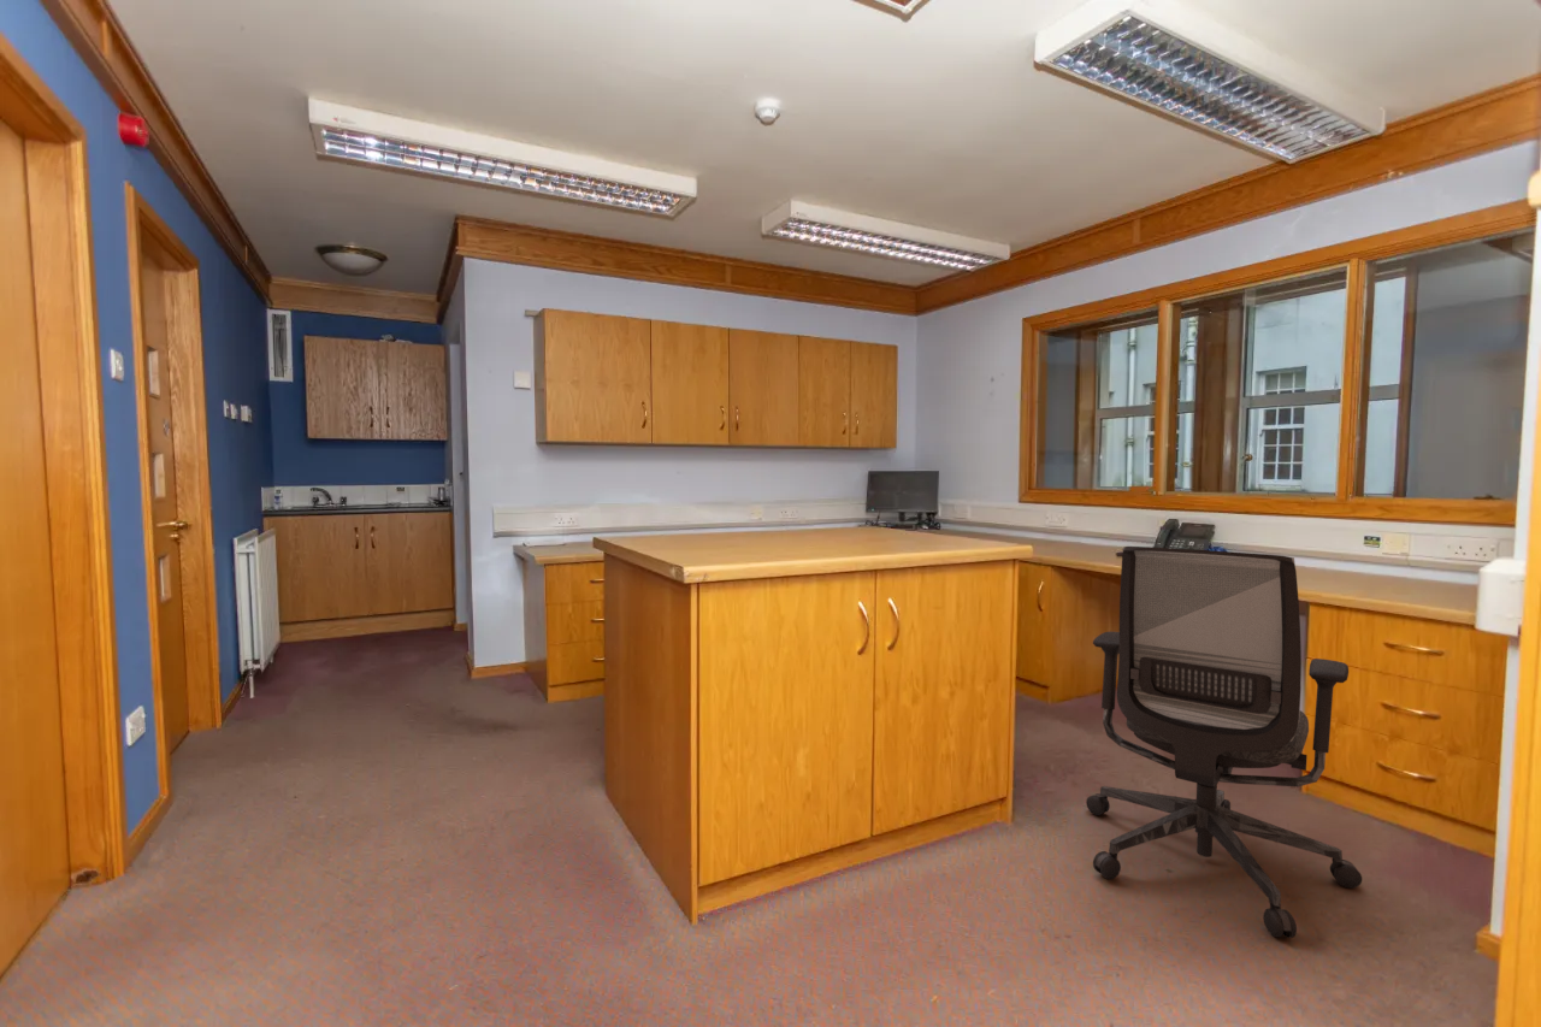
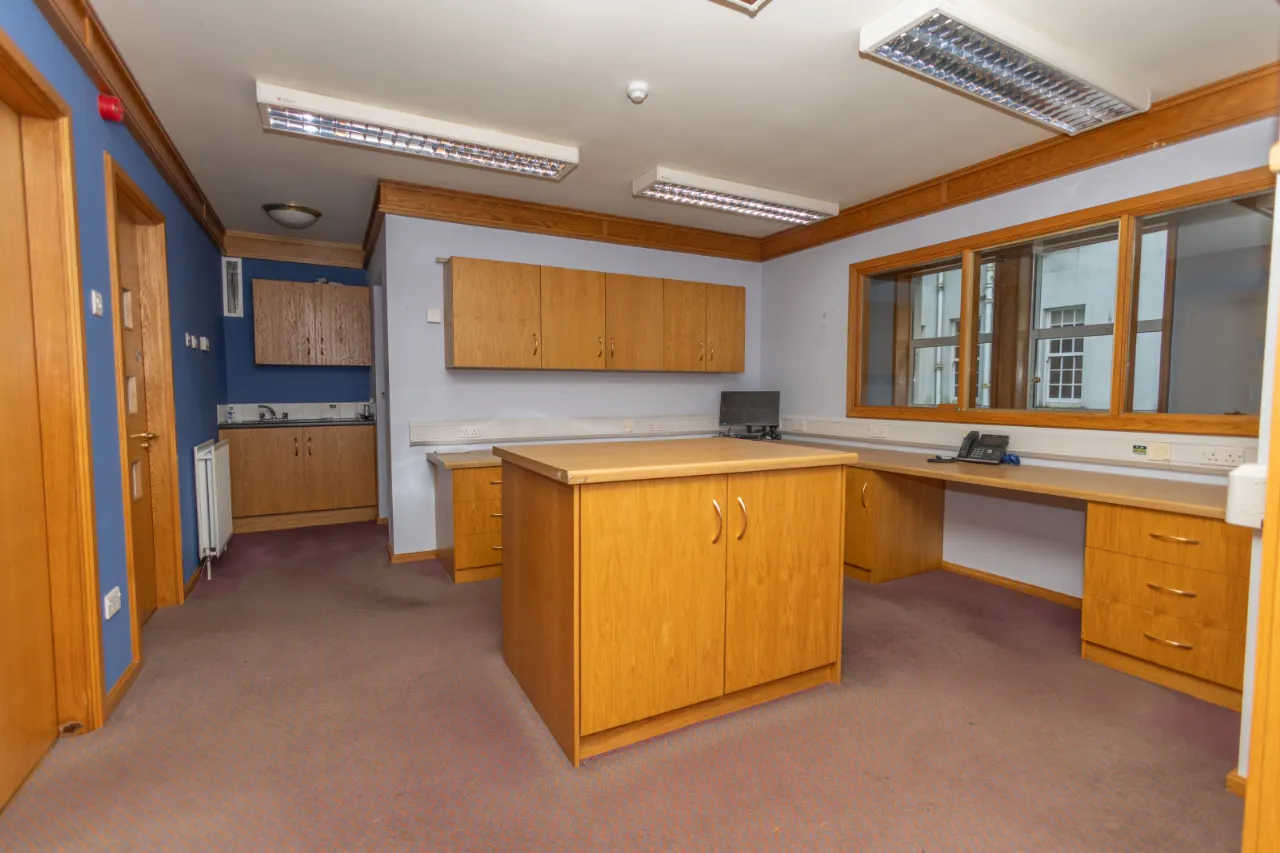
- office chair [1085,545,1363,939]
